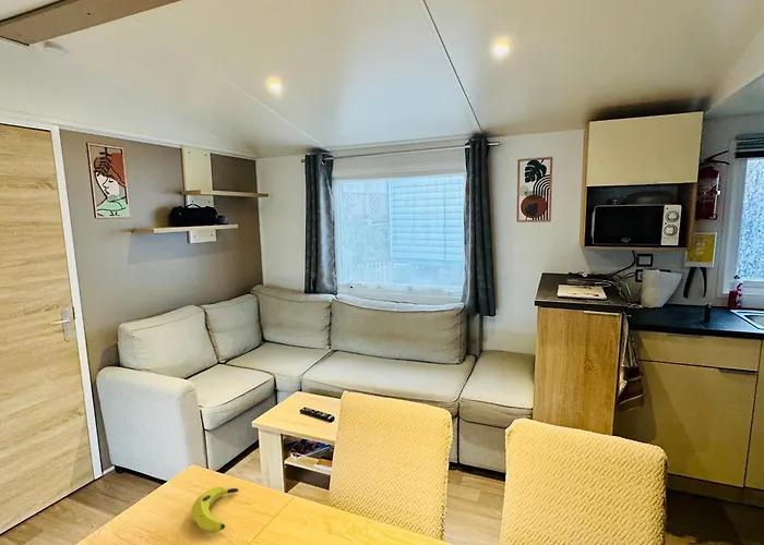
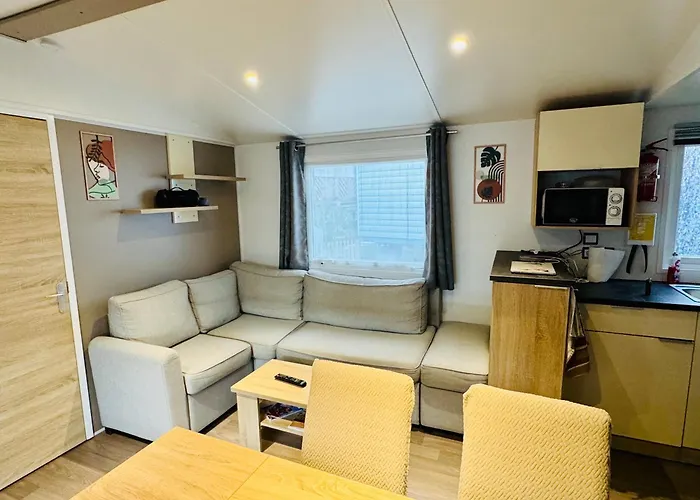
- banana [191,486,239,533]
